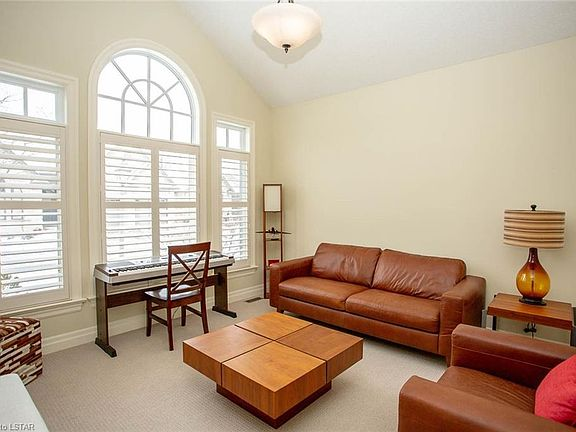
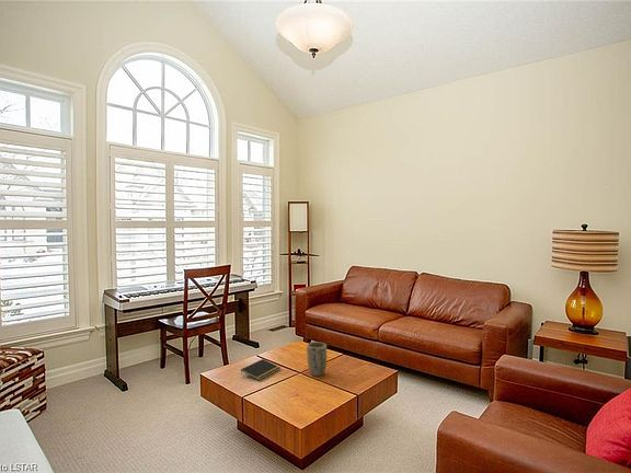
+ notepad [240,358,282,381]
+ plant pot [306,341,328,377]
